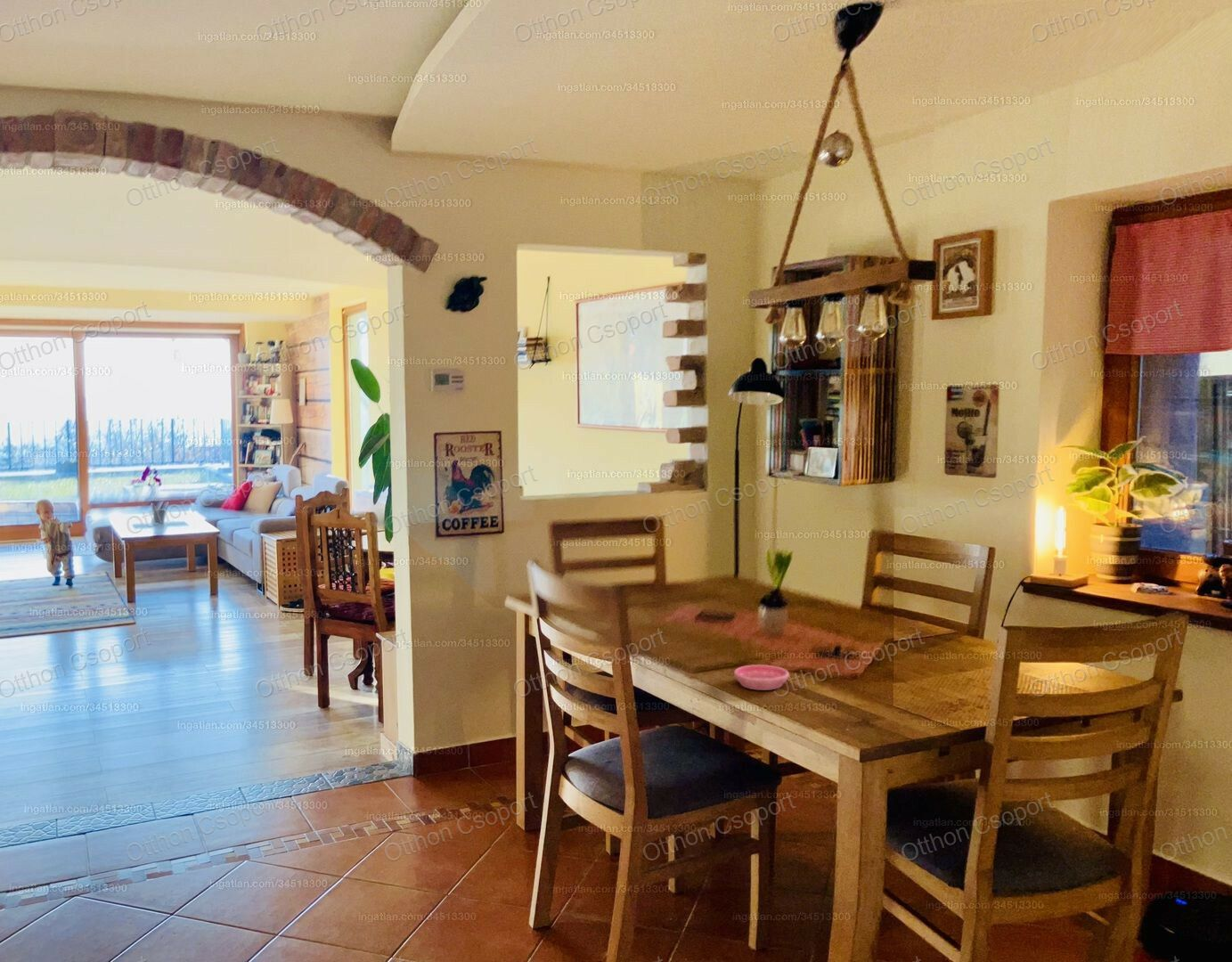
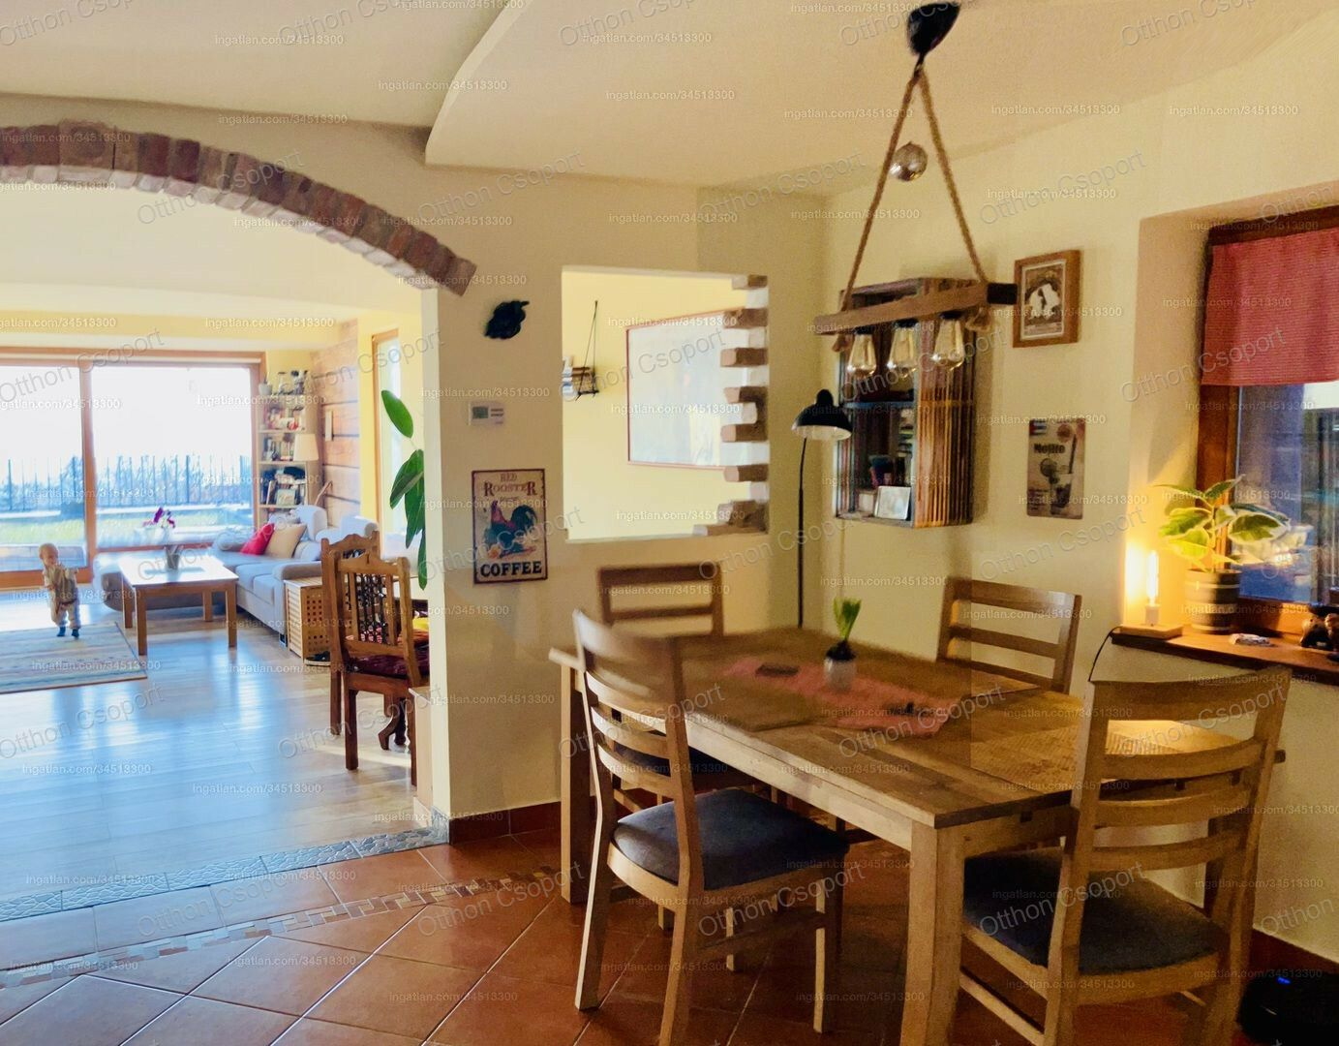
- saucer [733,664,790,691]
